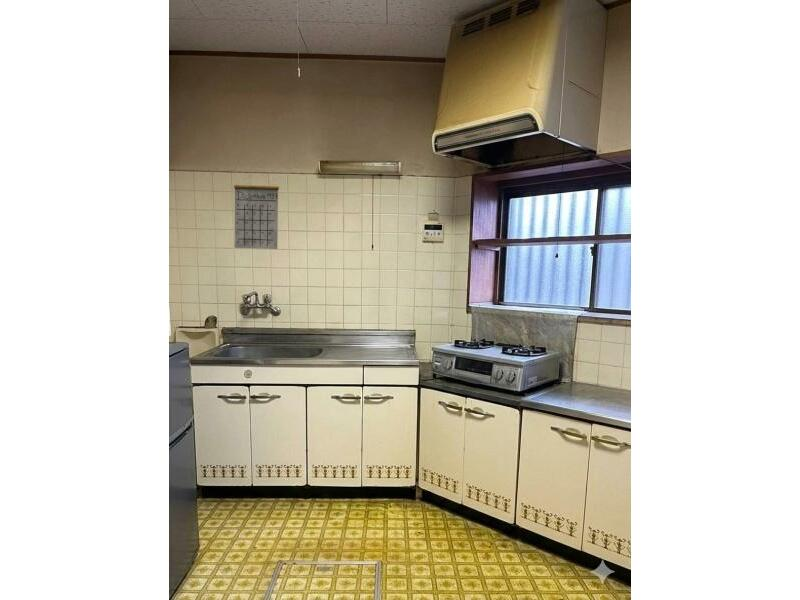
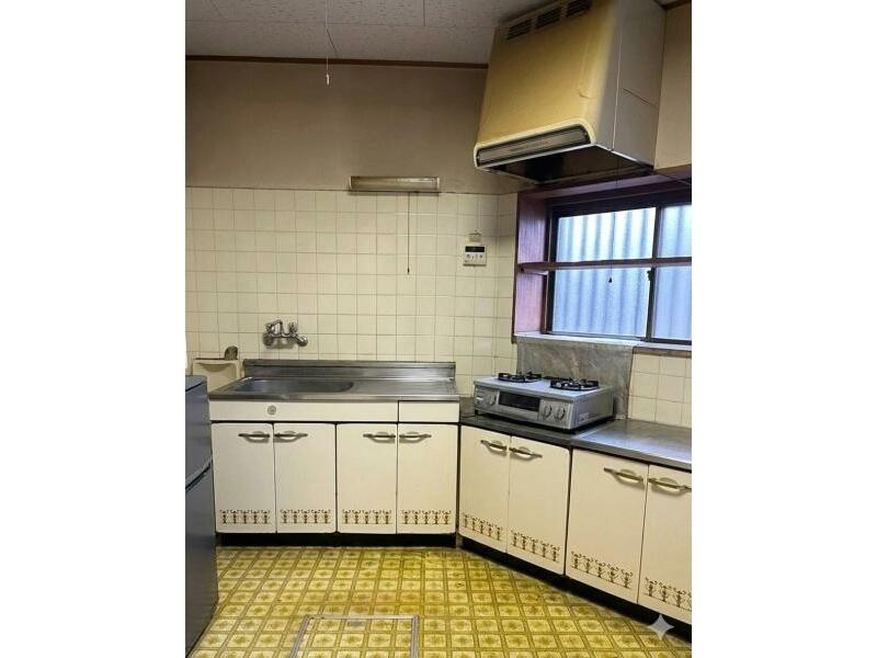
- calendar [233,172,280,250]
